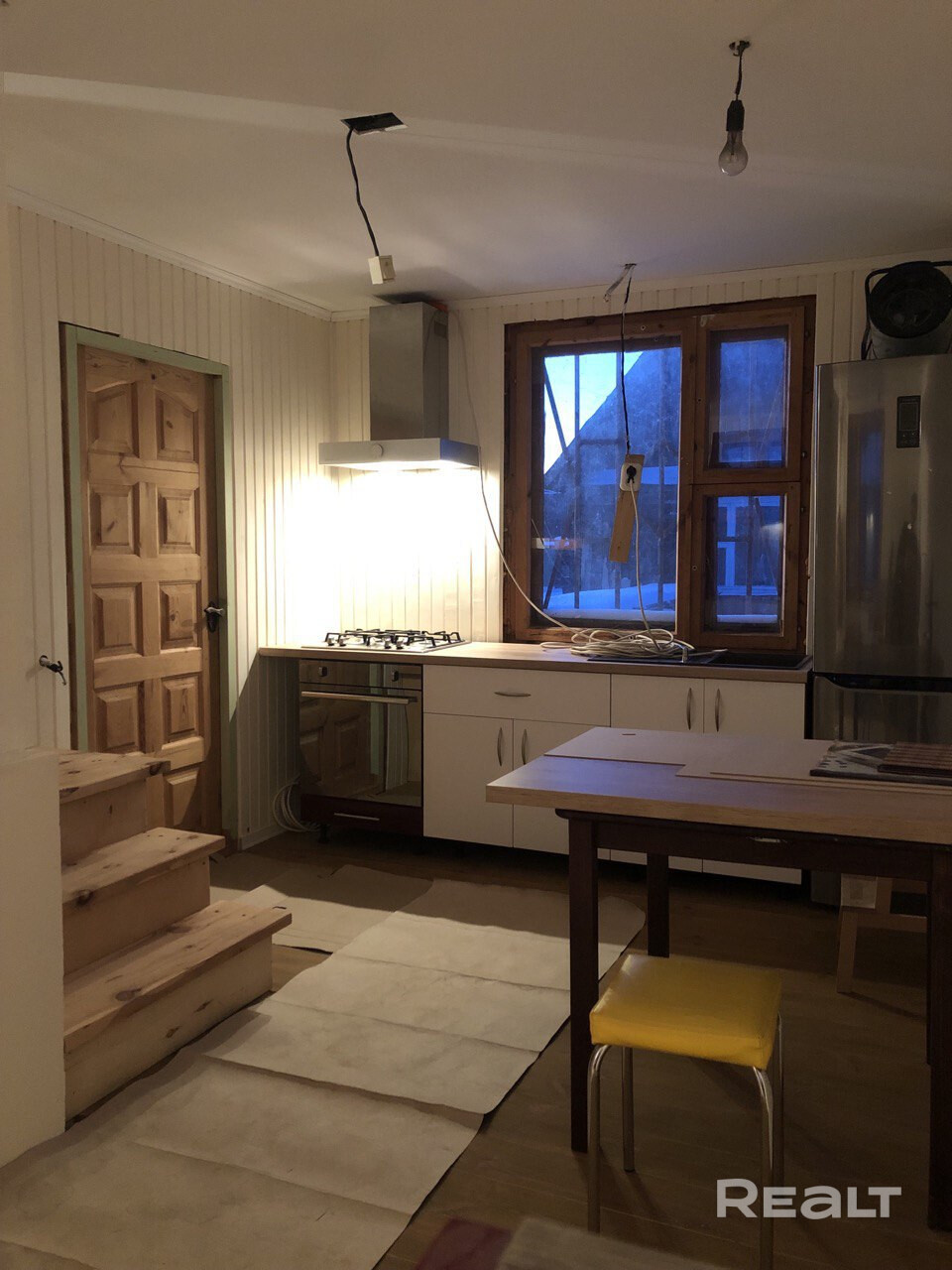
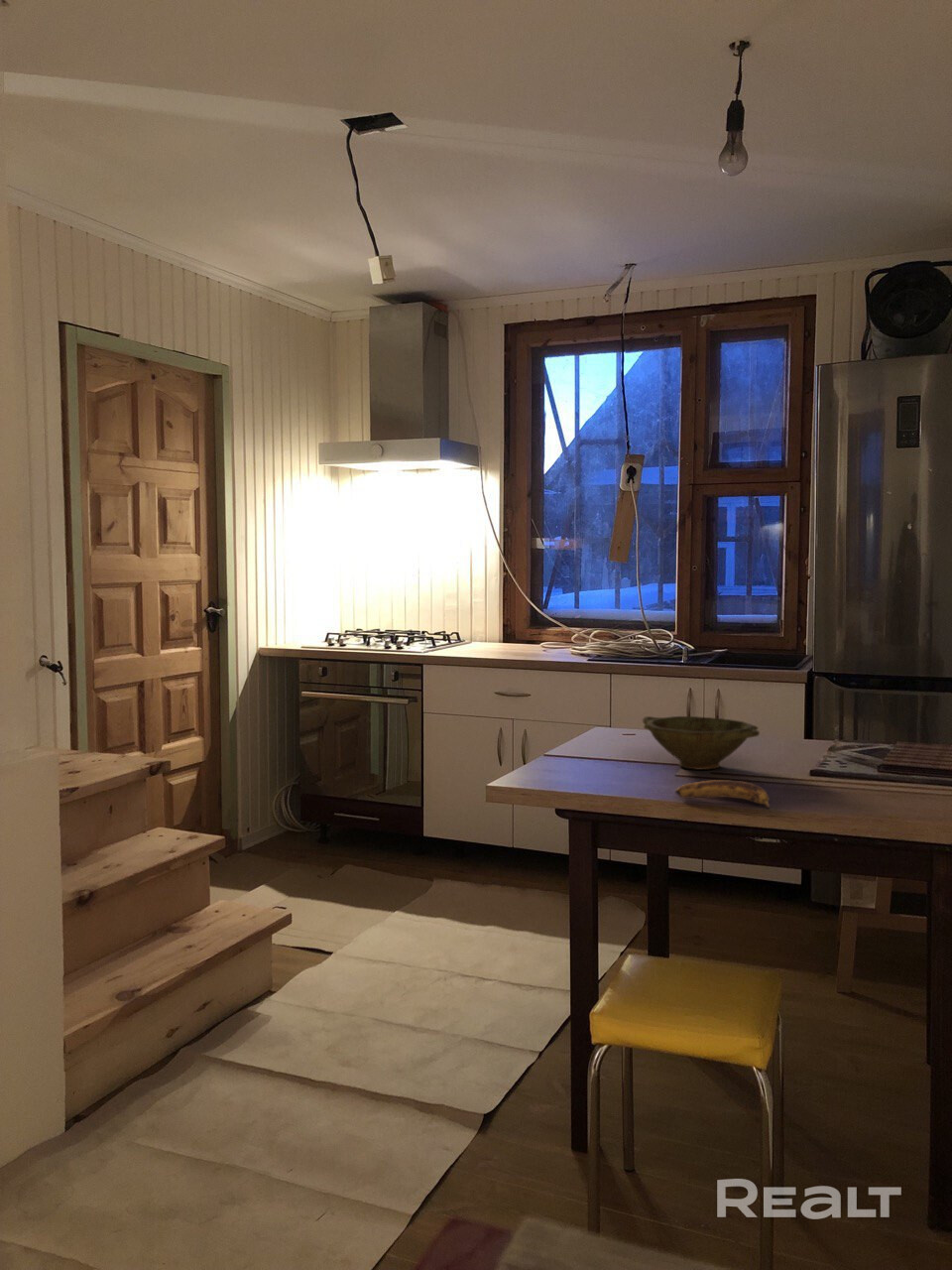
+ banana [674,779,771,810]
+ bowl [642,715,761,771]
